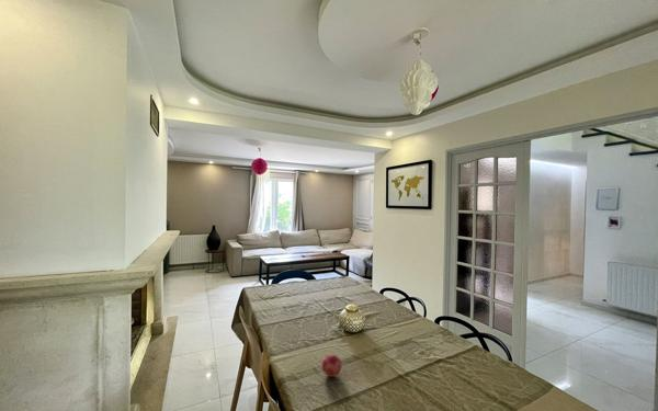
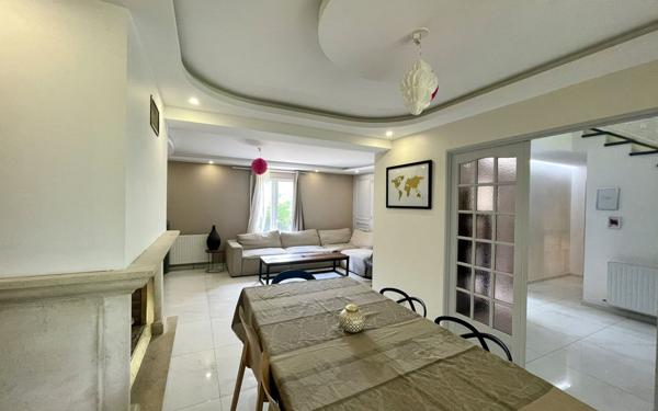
- fruit [321,353,342,378]
